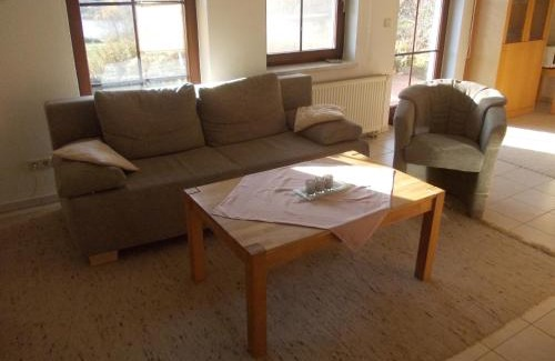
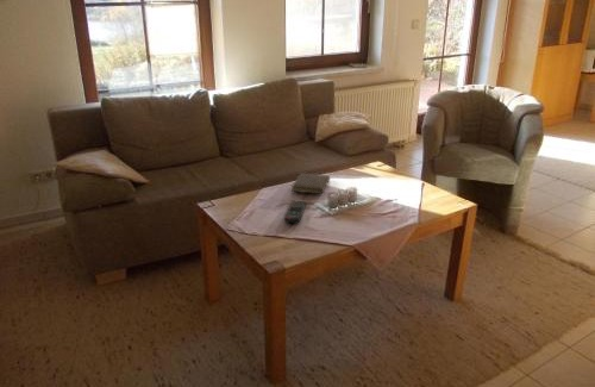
+ remote control [283,200,307,224]
+ book [290,171,340,195]
